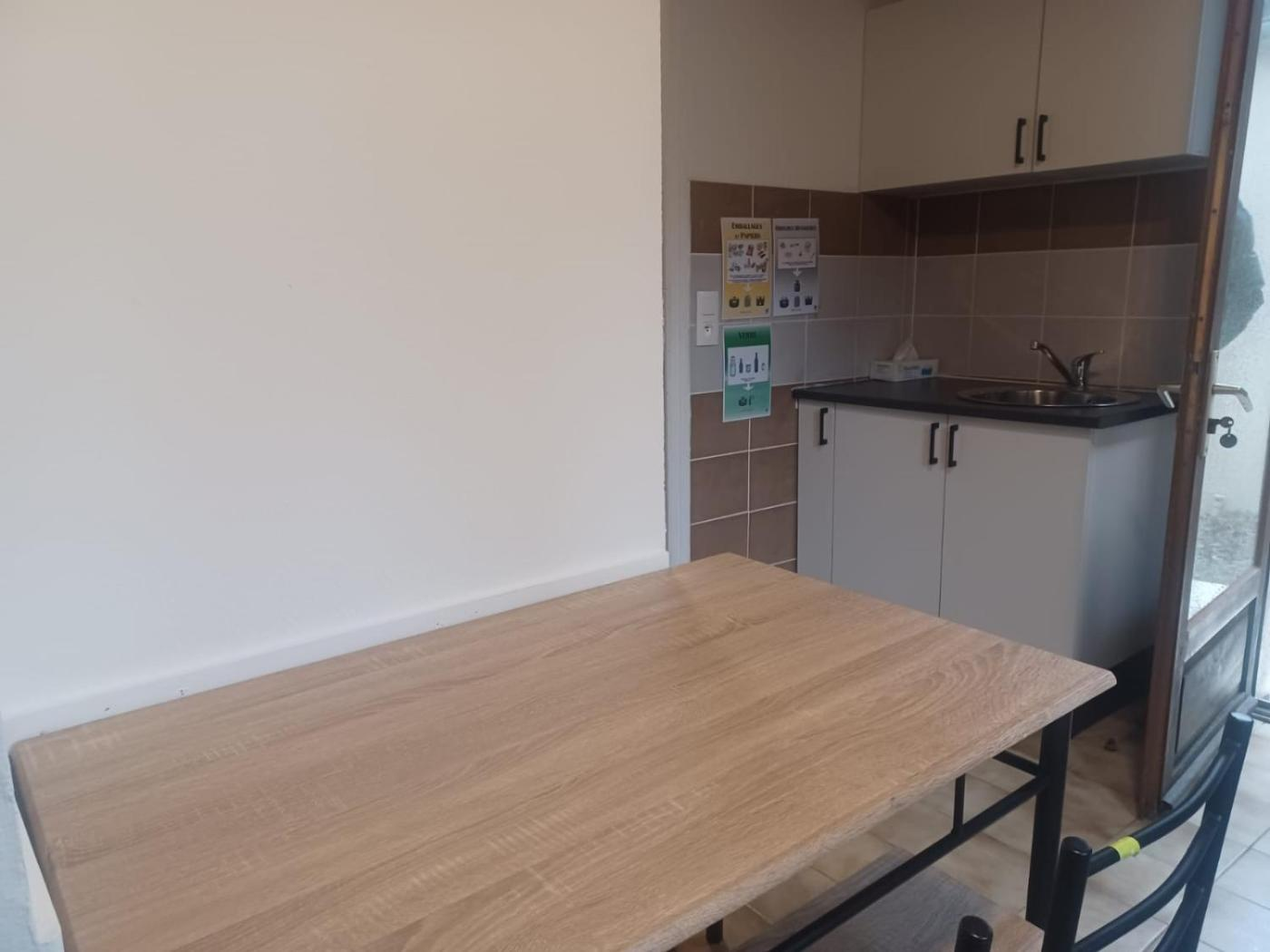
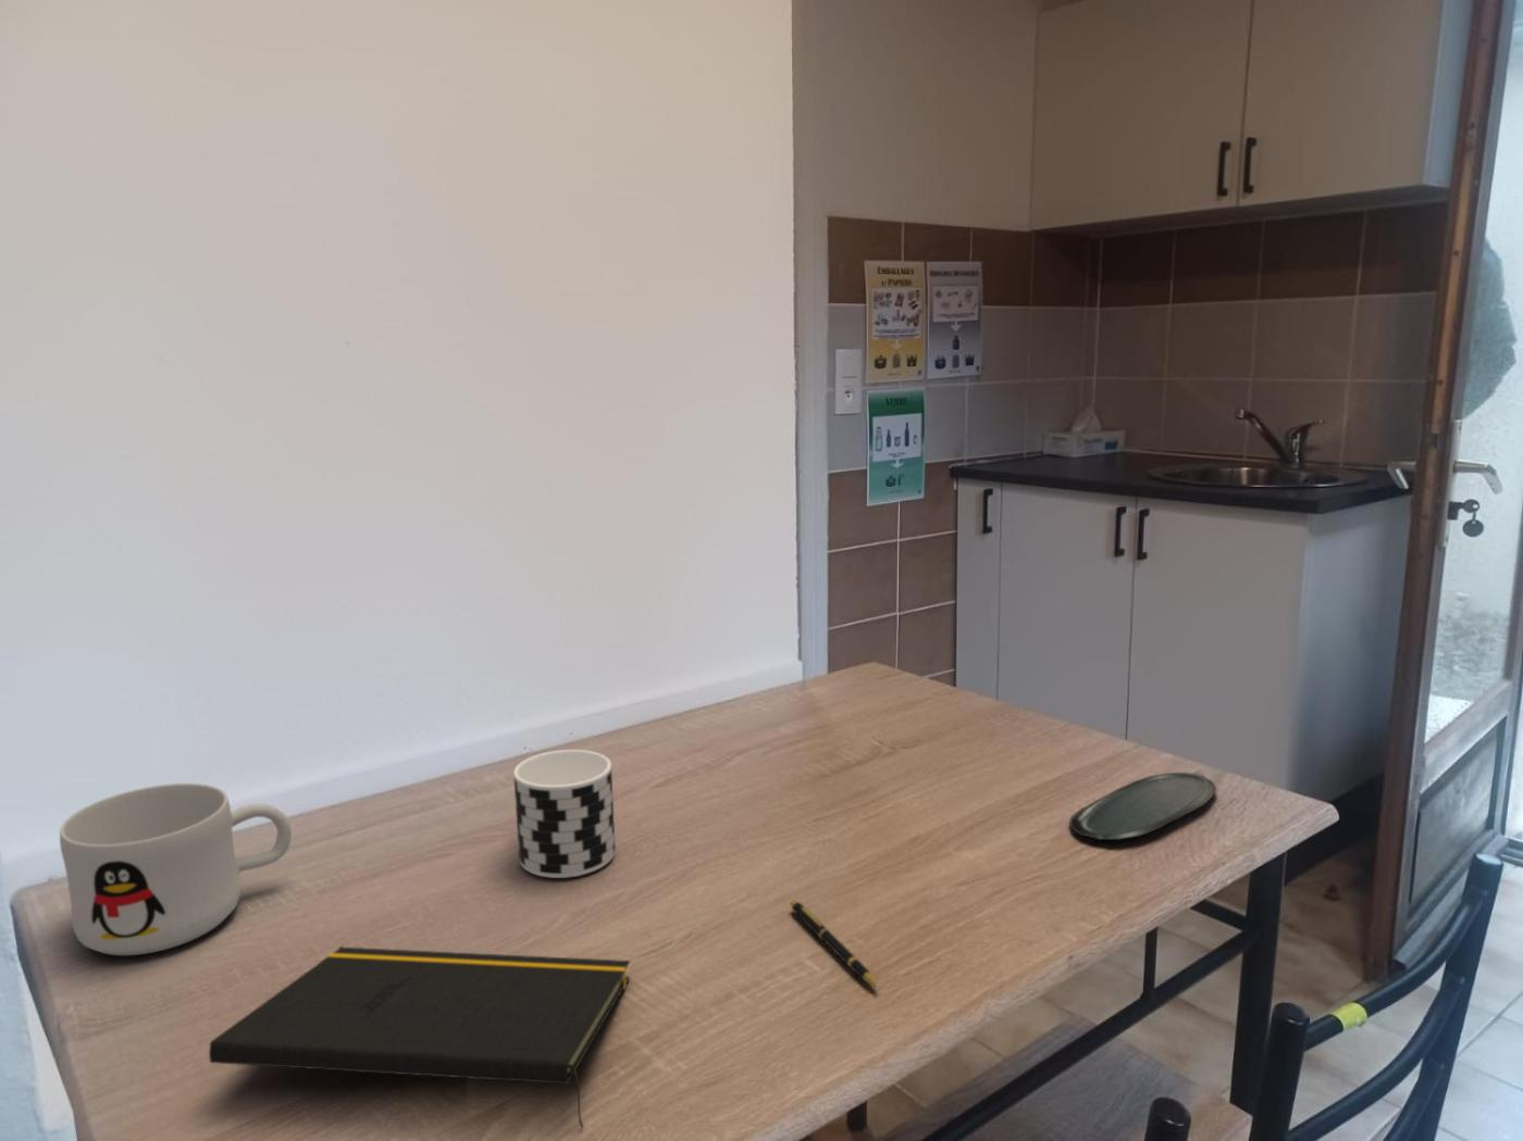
+ cup [512,749,615,879]
+ oval tray [1068,772,1217,841]
+ pen [790,900,879,989]
+ mug [59,783,293,956]
+ notepad [207,947,631,1130]
